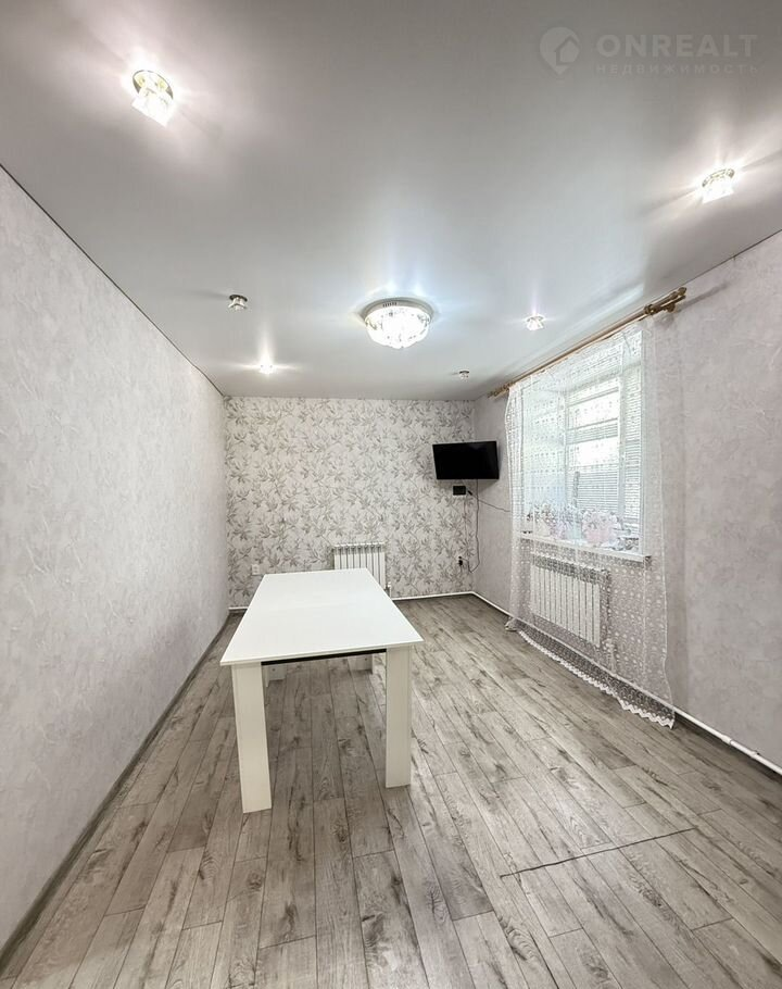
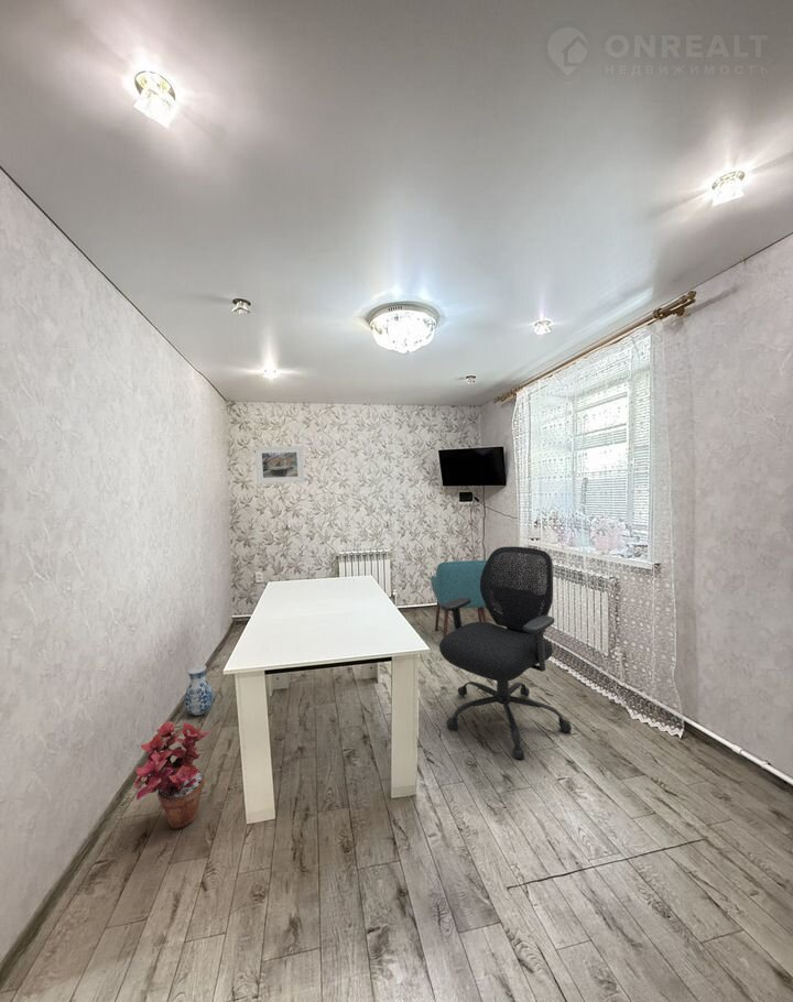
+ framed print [254,445,305,486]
+ potted plant [133,720,211,829]
+ vase [184,664,214,717]
+ chair [430,559,489,639]
+ chair [438,545,573,761]
